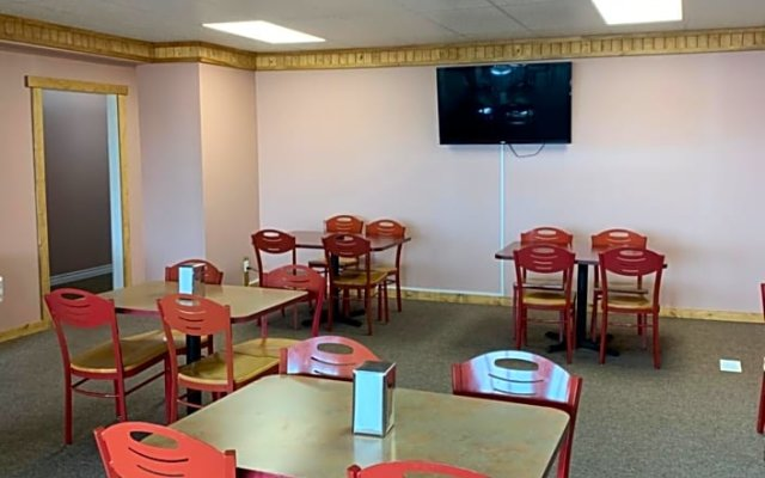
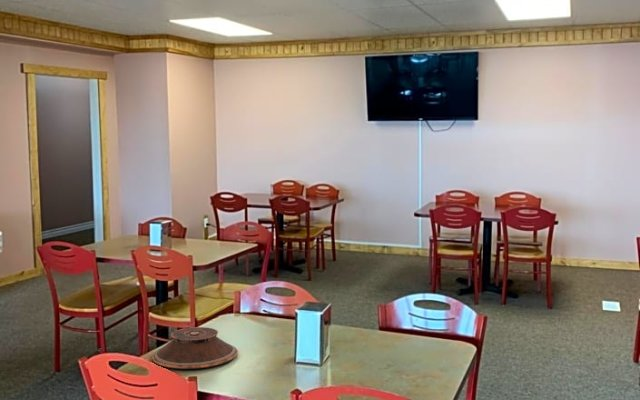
+ plate [151,326,239,370]
